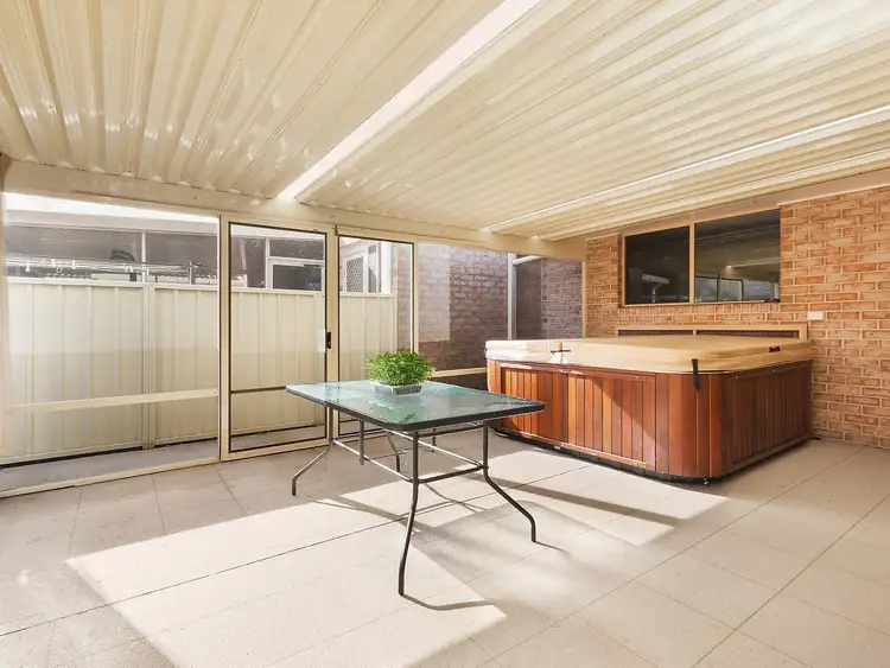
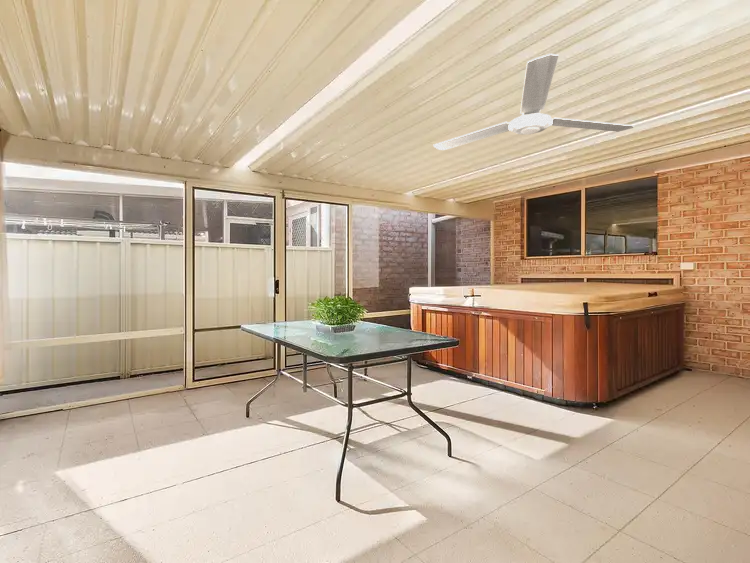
+ ceiling fan [432,53,635,151]
